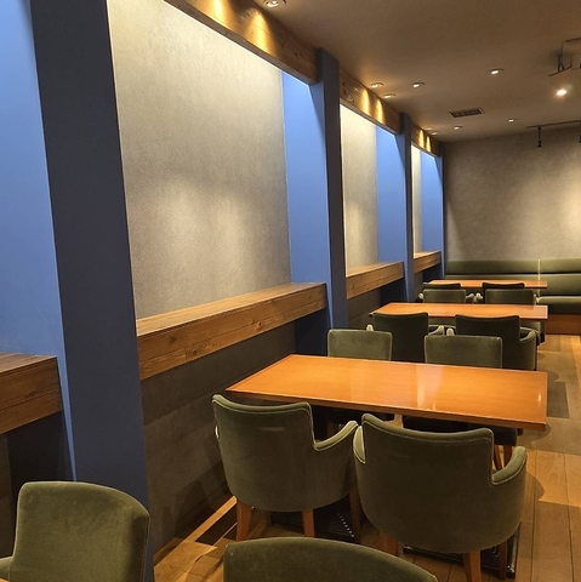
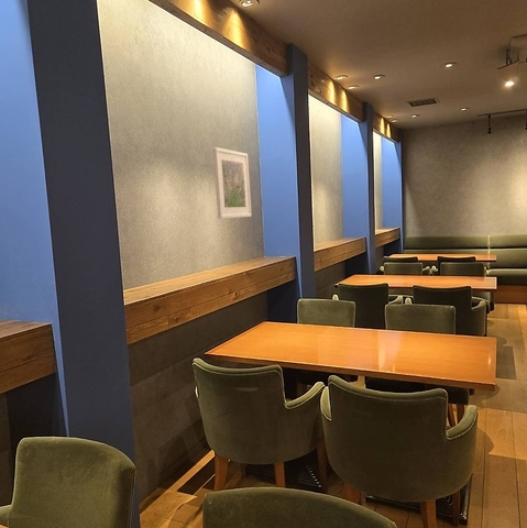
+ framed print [212,146,252,220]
